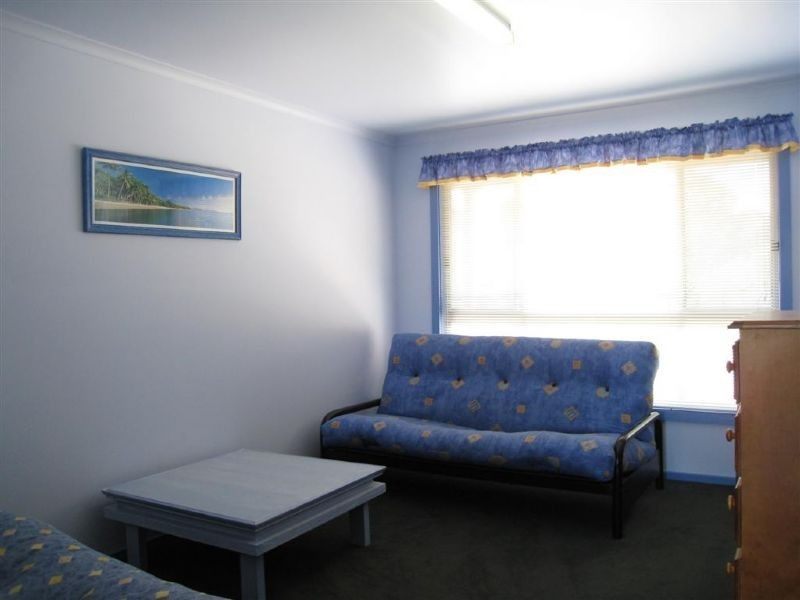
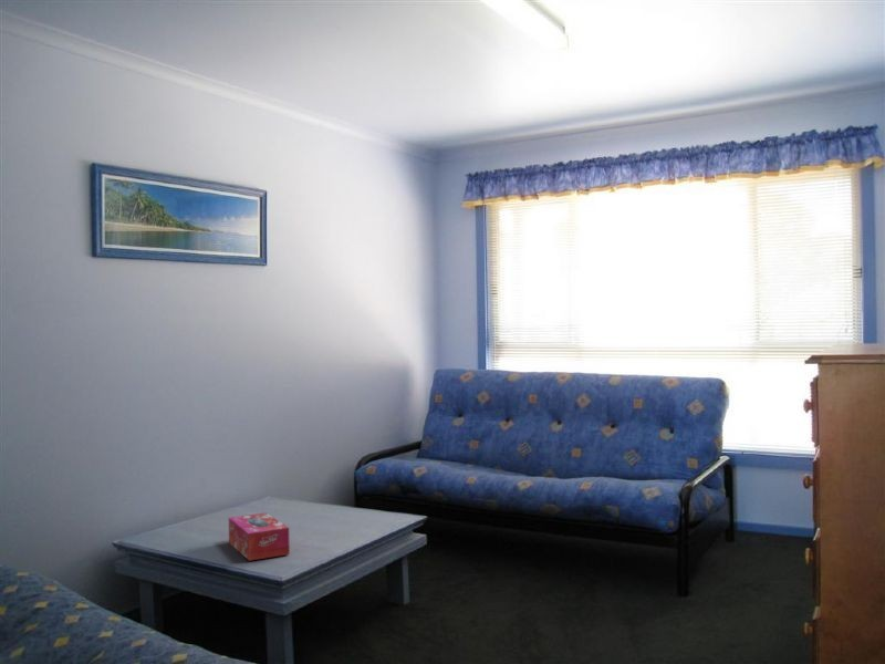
+ tissue box [228,511,291,562]
